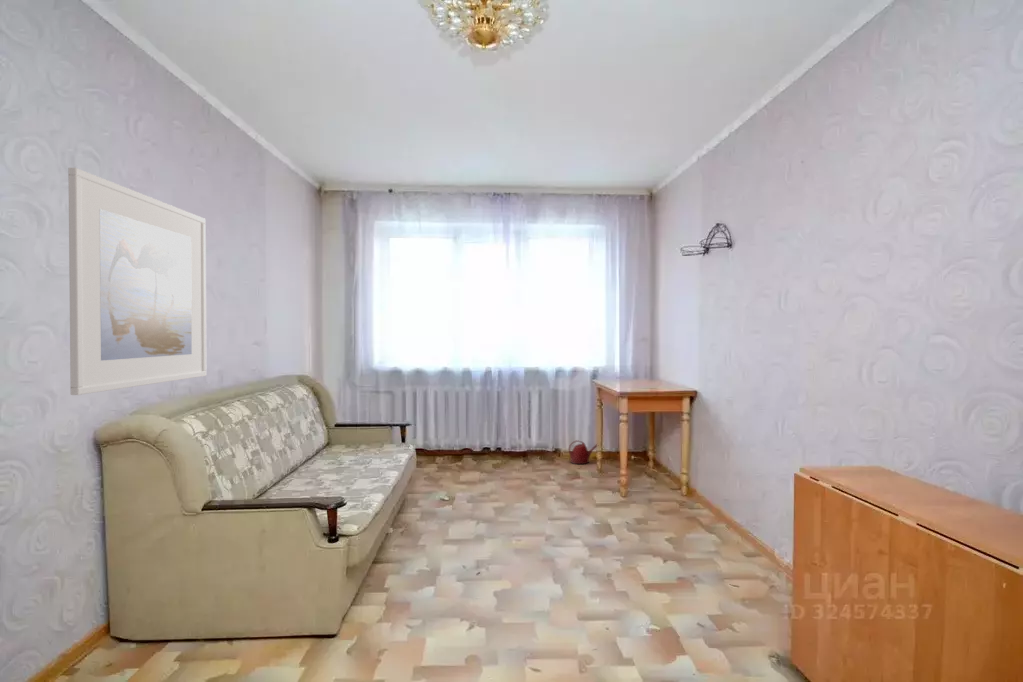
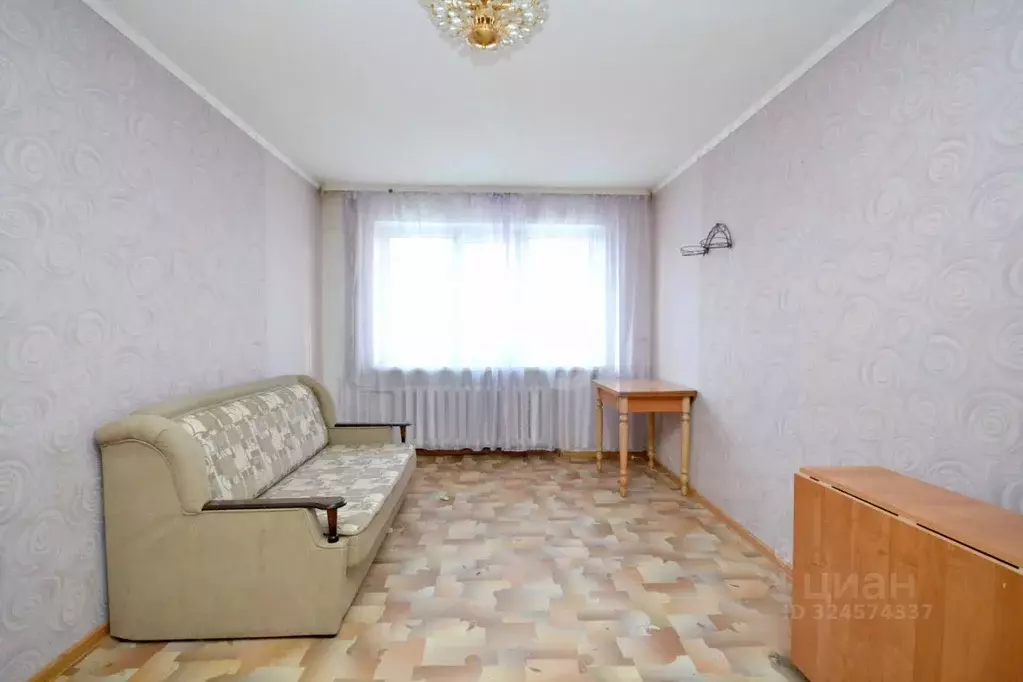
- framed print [67,167,207,396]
- watering can [568,439,598,465]
